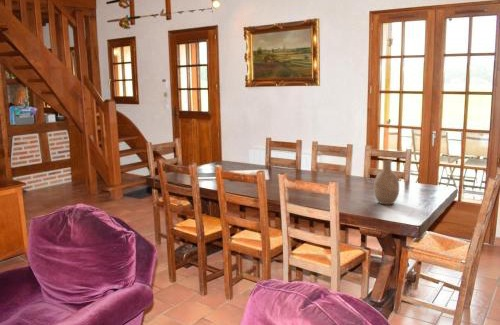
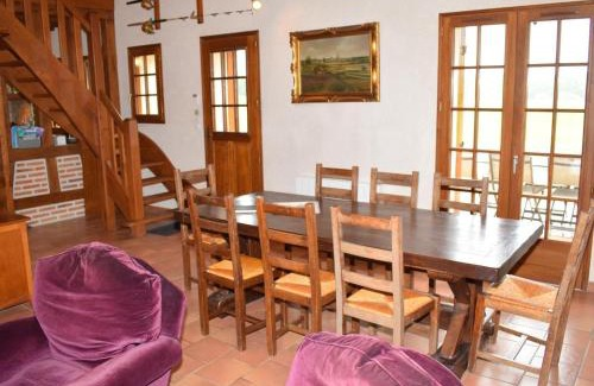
- decorative vase [373,159,400,205]
